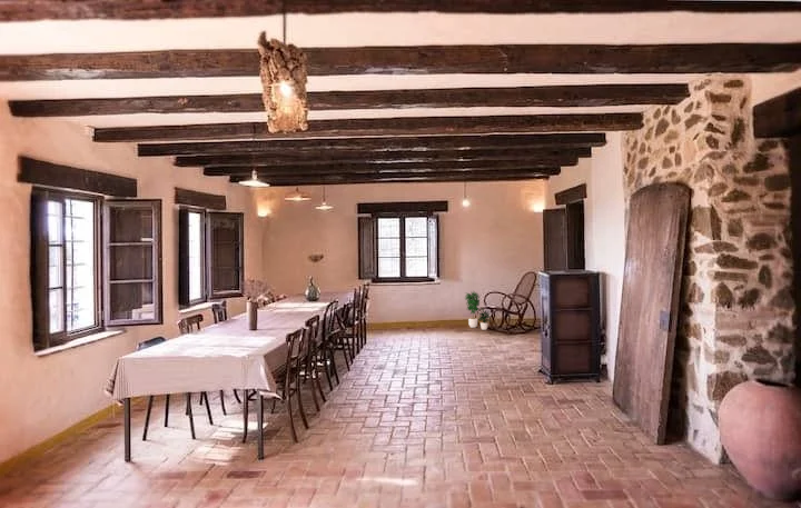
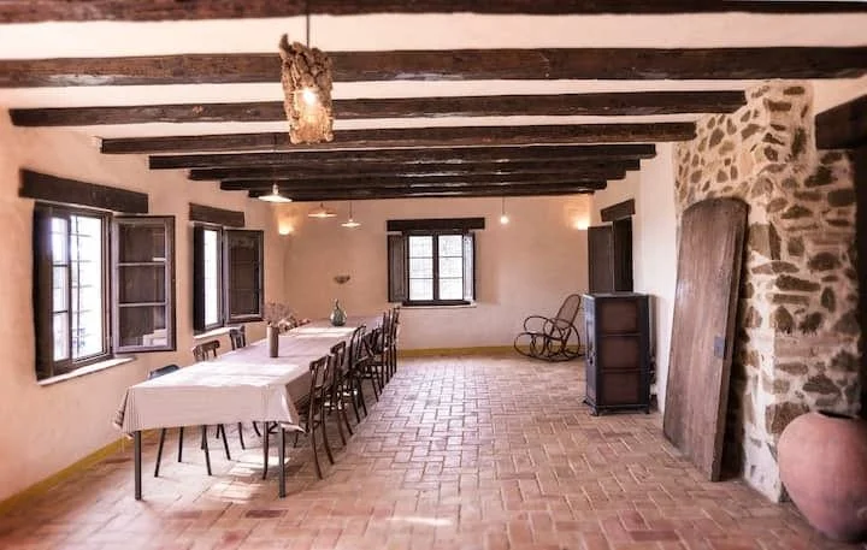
- potted plant [464,289,492,331]
